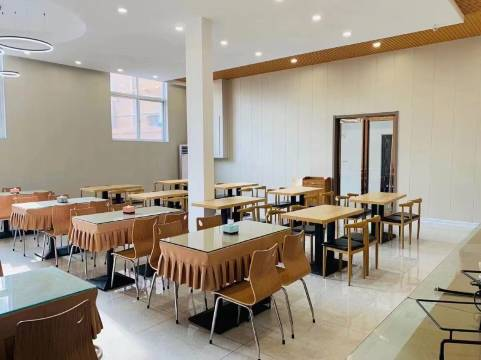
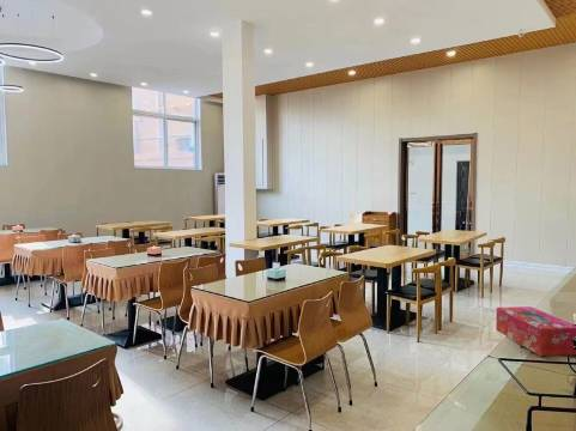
+ tissue box [495,305,576,357]
